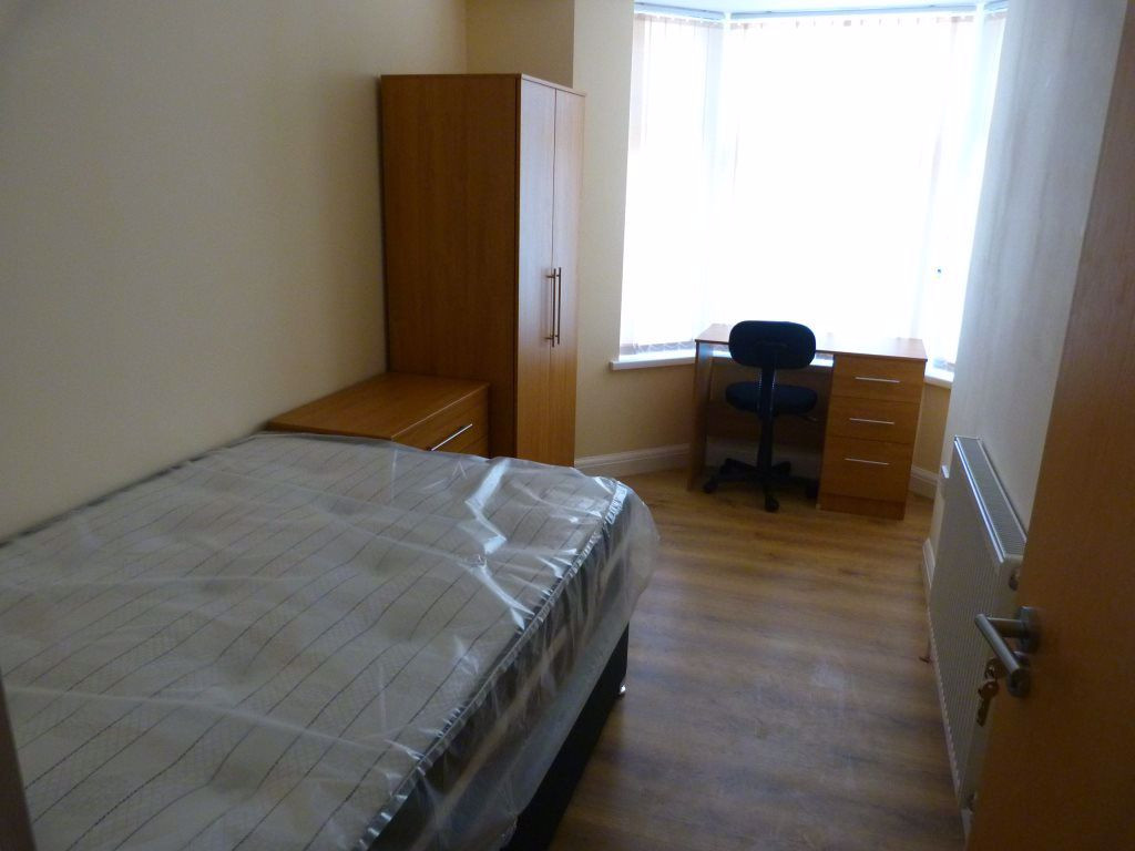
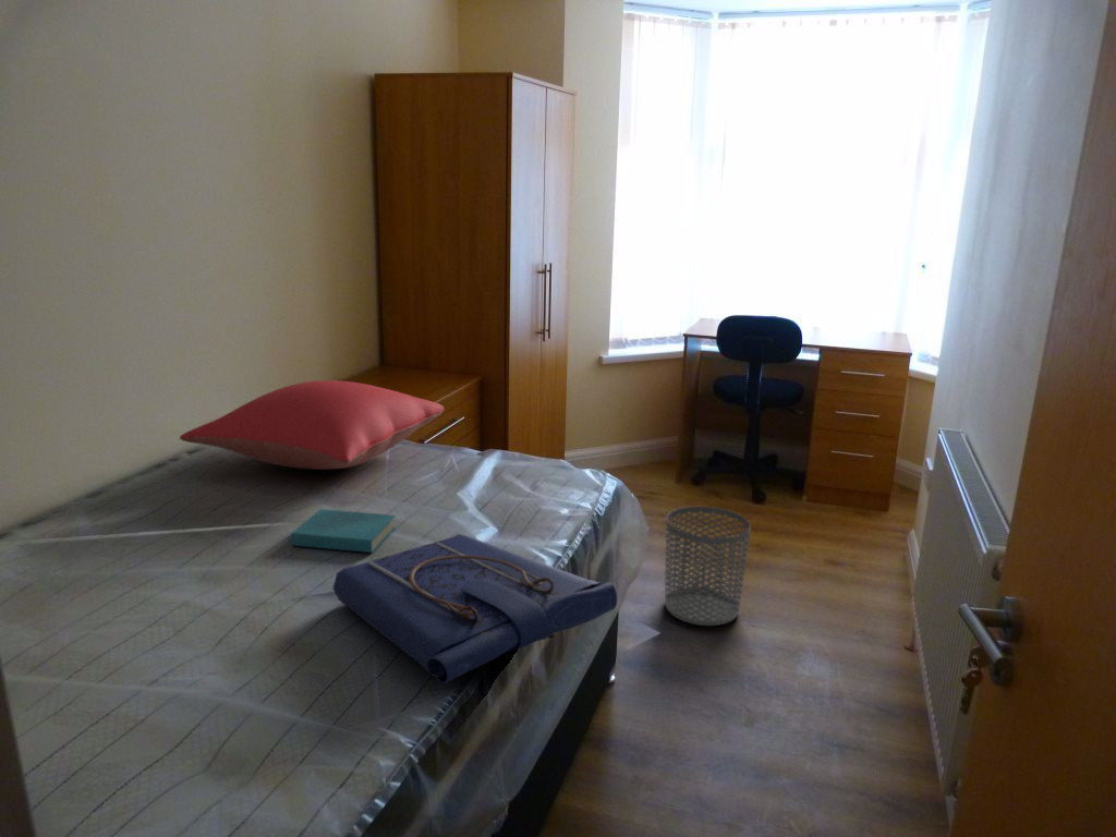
+ book [290,508,397,554]
+ waste bin [664,506,752,627]
+ tote bag [331,533,618,686]
+ pillow [179,379,445,471]
